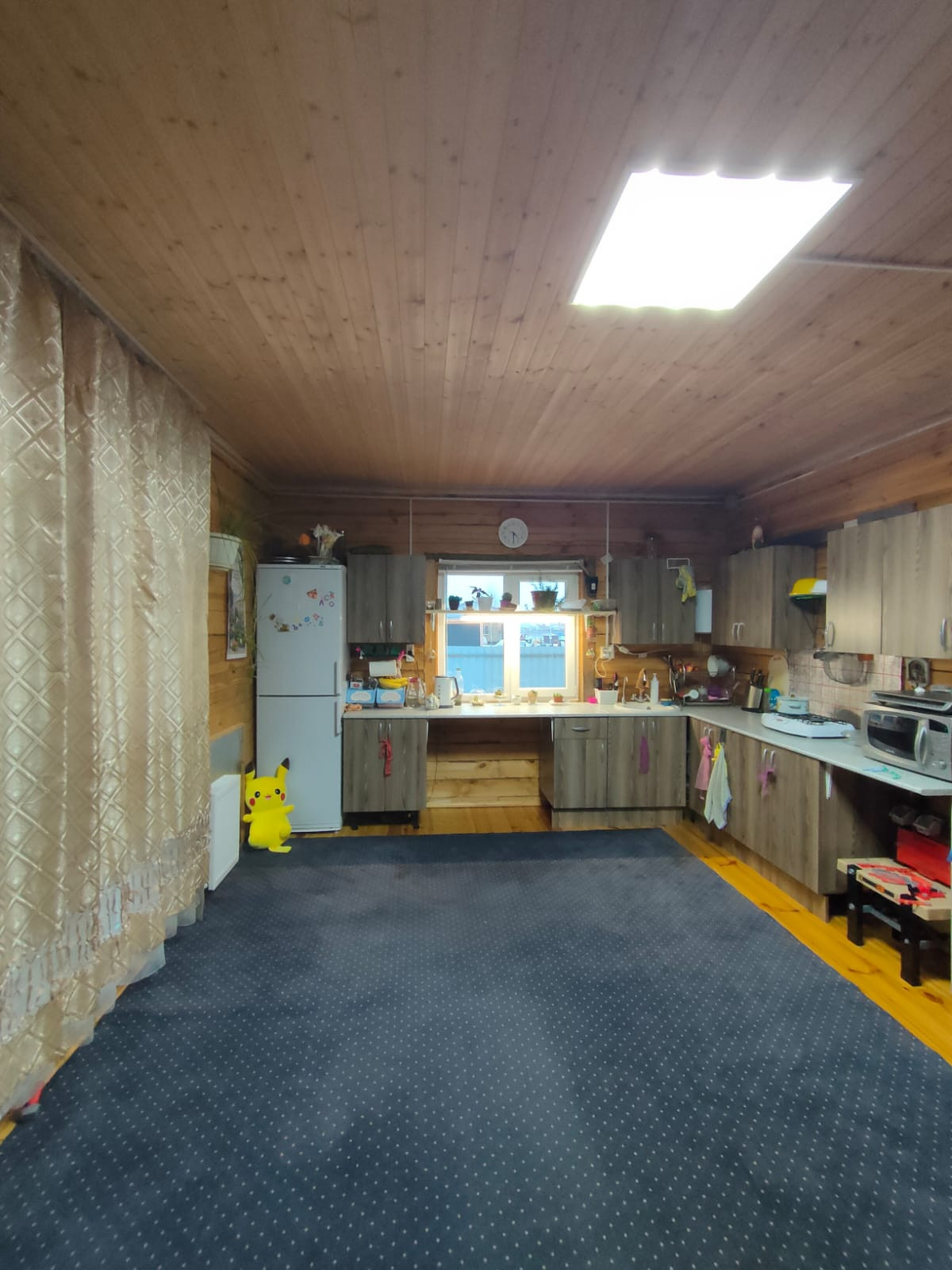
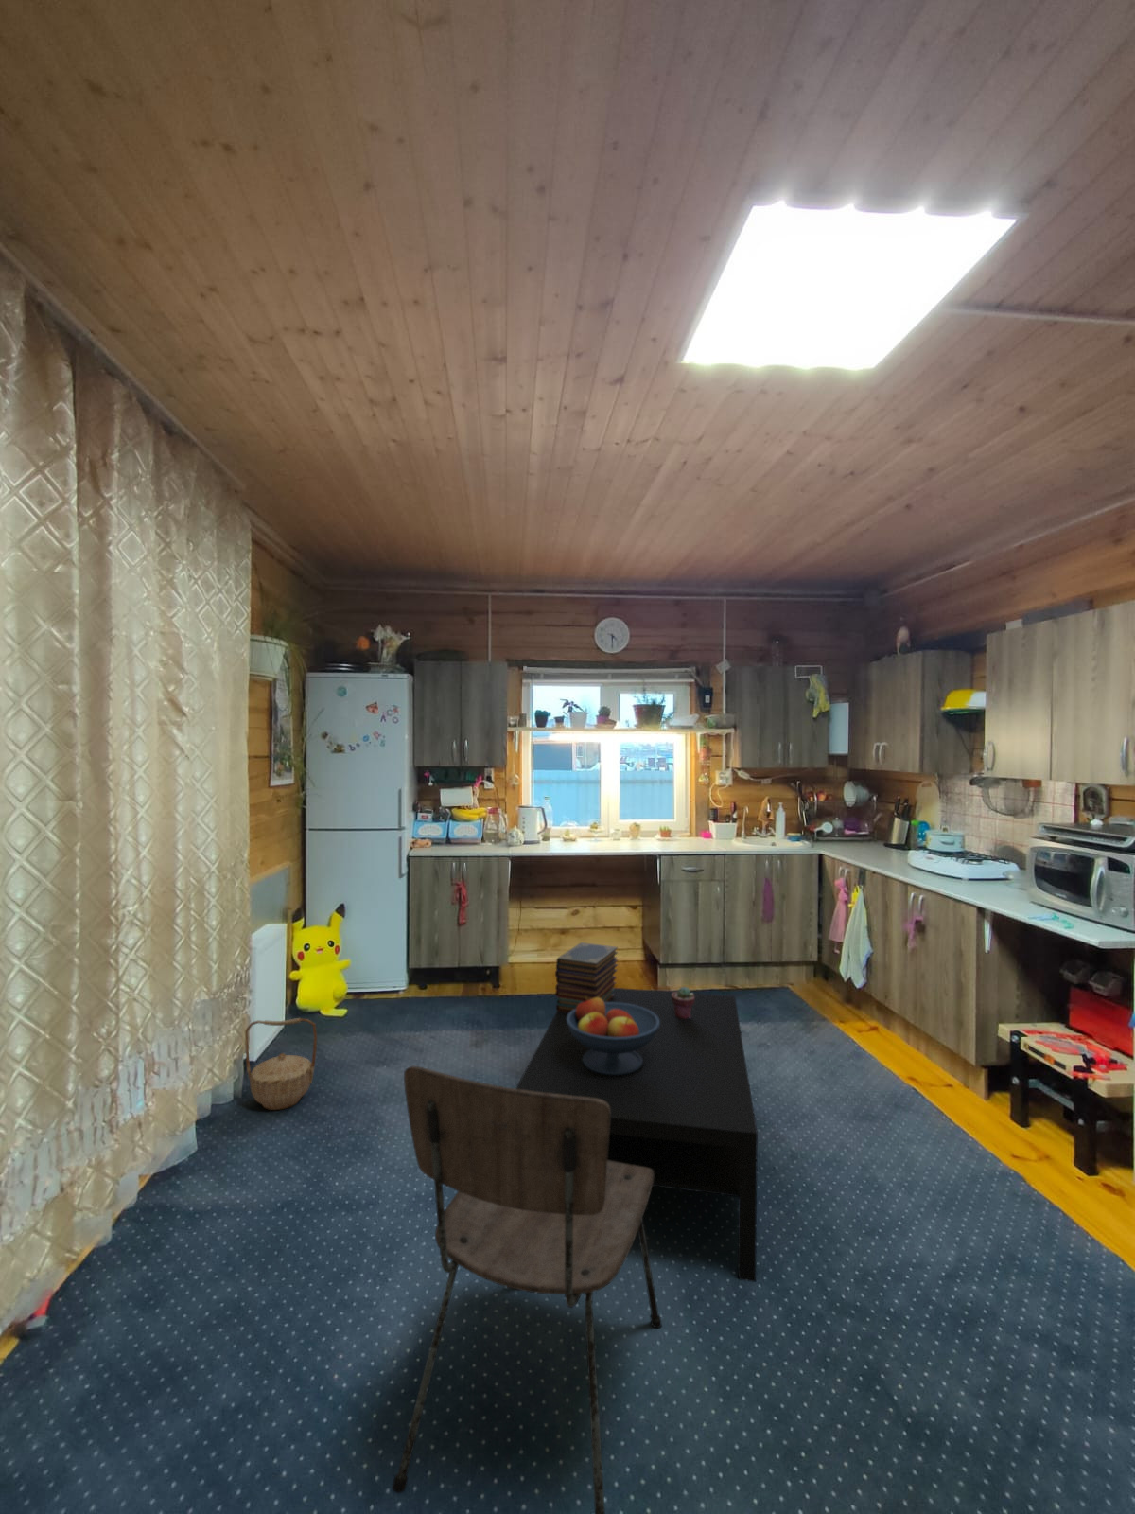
+ dining chair [391,1066,663,1514]
+ fruit bowl [566,997,659,1075]
+ basket [244,1017,318,1111]
+ coffee table [515,987,758,1283]
+ potted succulent [671,986,694,1019]
+ book stack [554,942,619,1012]
